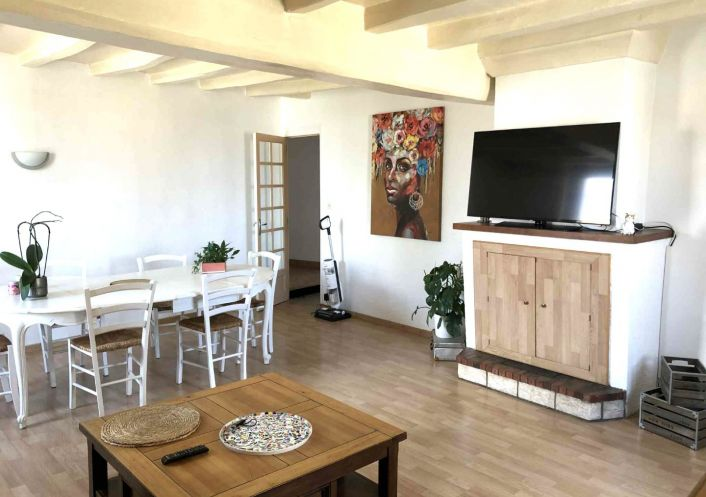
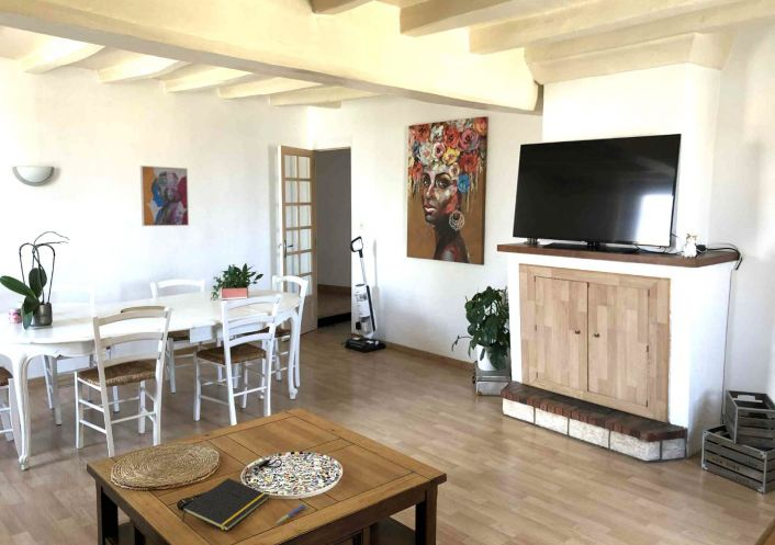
+ notepad [181,477,270,532]
+ wall art [139,164,190,227]
+ pen [276,502,307,524]
